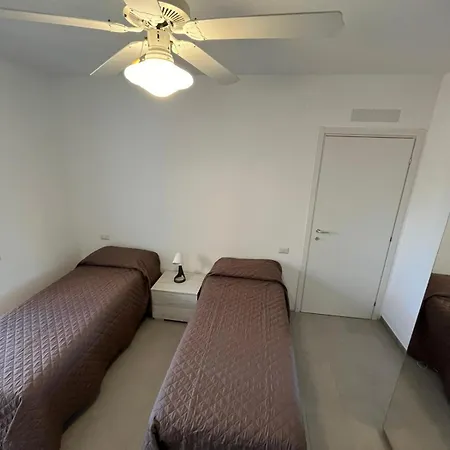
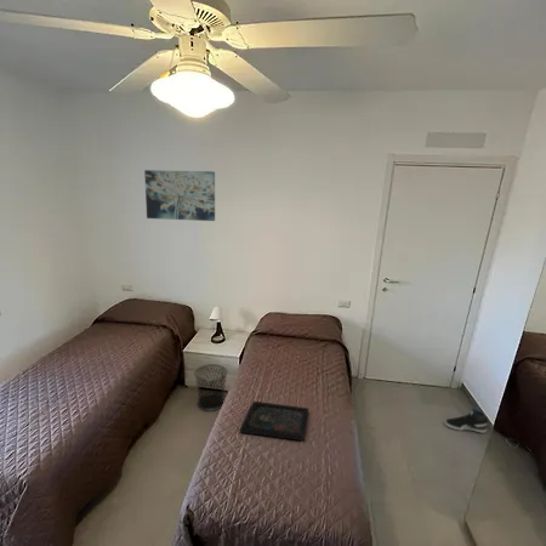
+ wall art [143,169,216,222]
+ sneaker [444,408,489,434]
+ tray [239,400,309,442]
+ waste bin [193,363,228,411]
